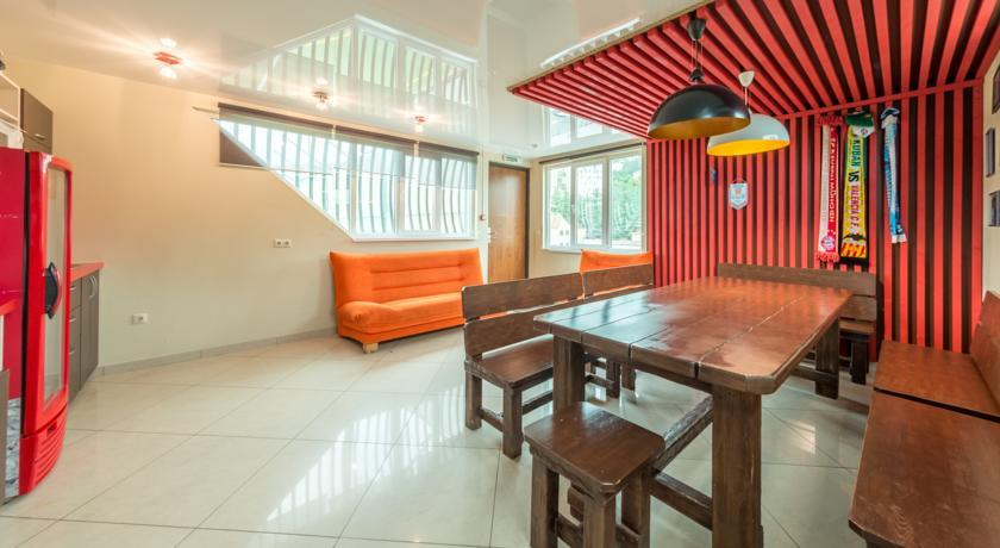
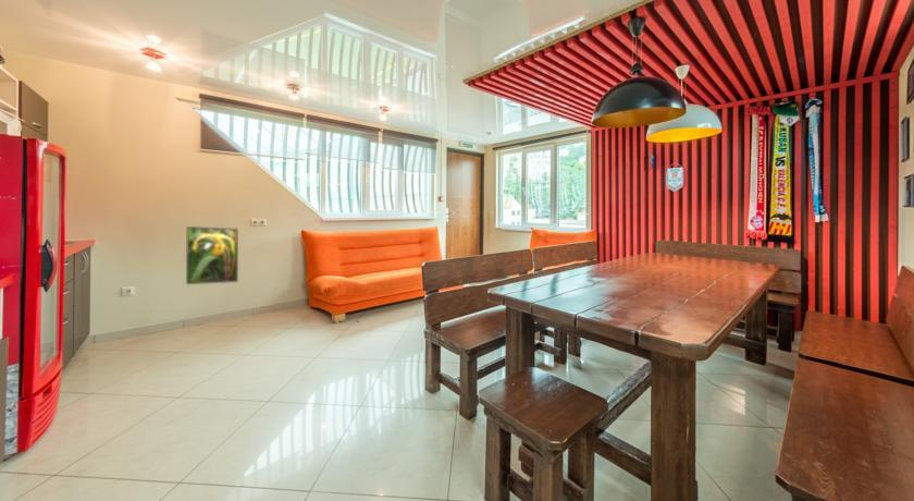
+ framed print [185,225,239,285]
